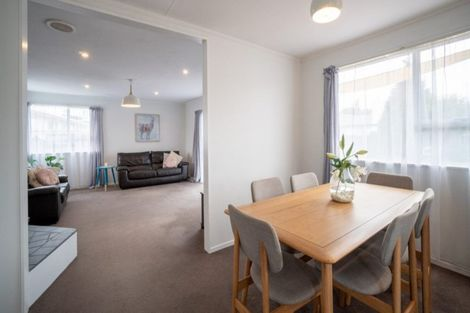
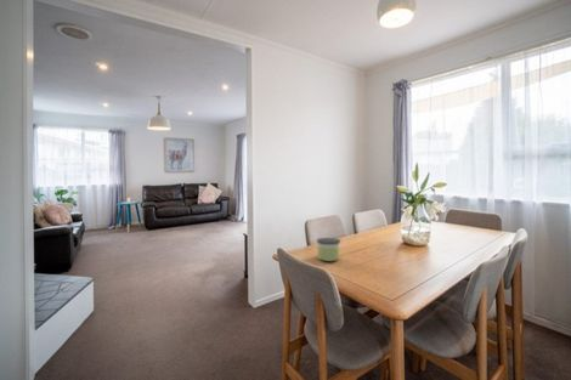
+ candle [316,237,341,262]
